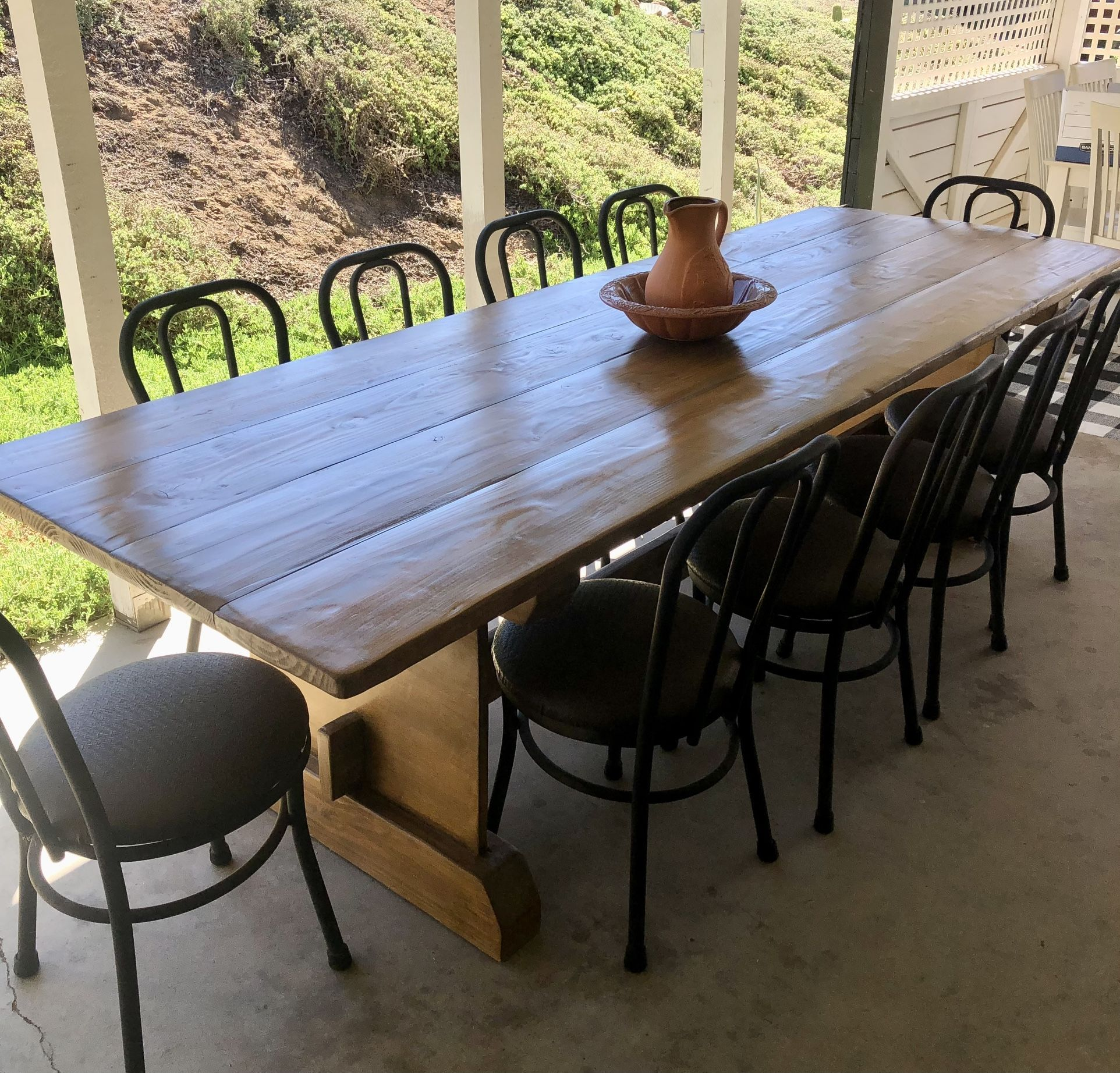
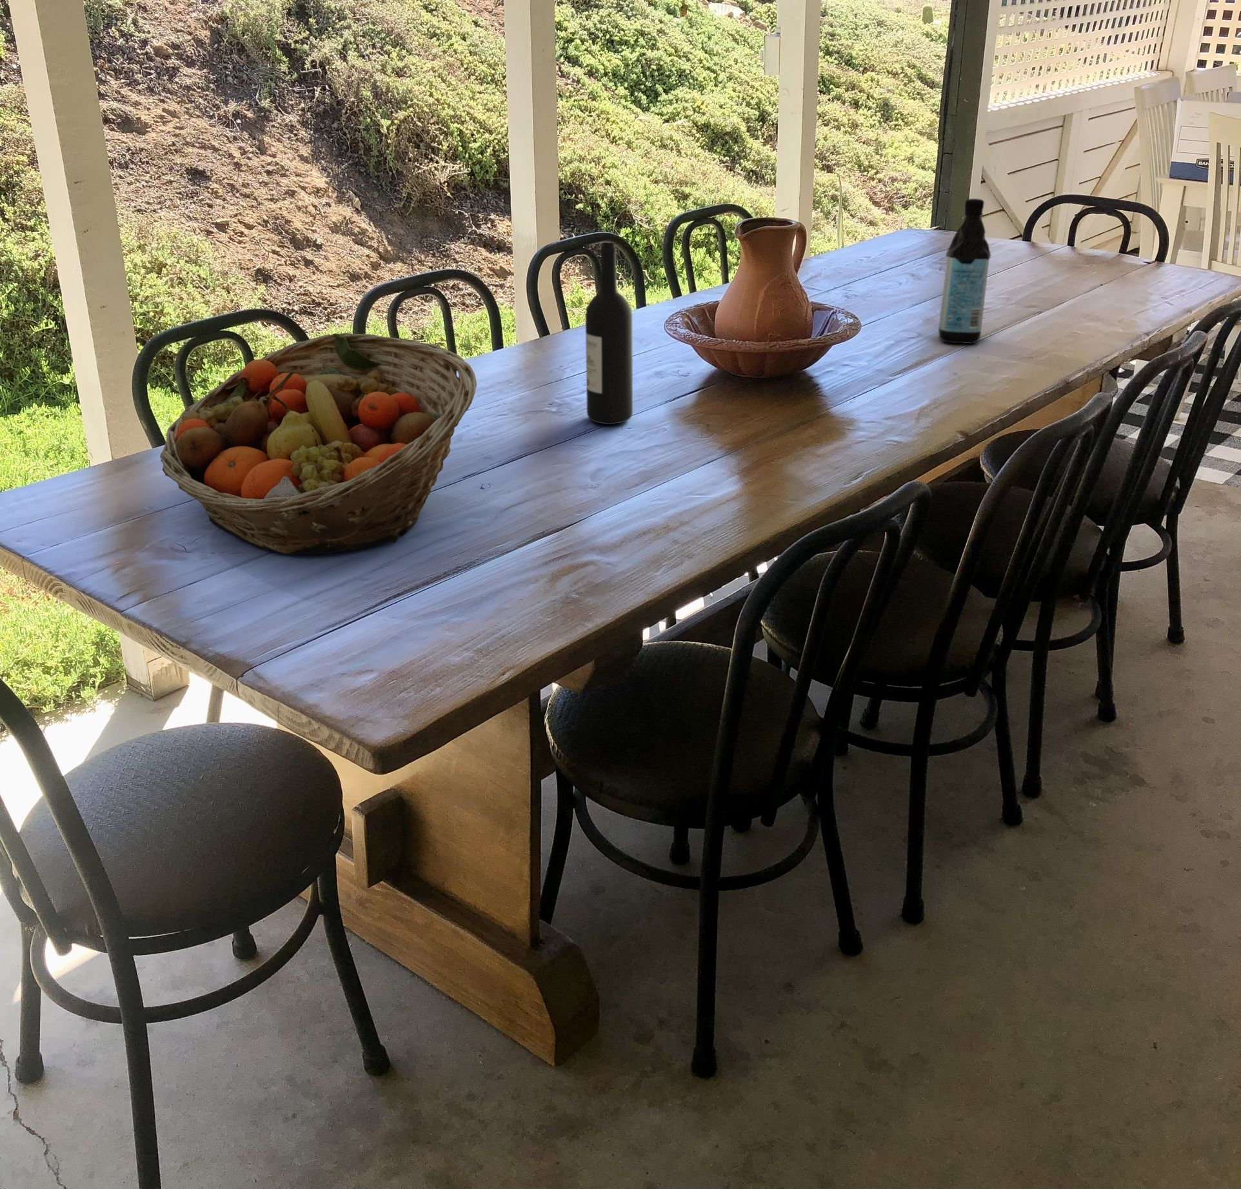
+ fruit basket [160,332,478,555]
+ water bottle [937,198,992,345]
+ wine bottle [585,242,634,424]
